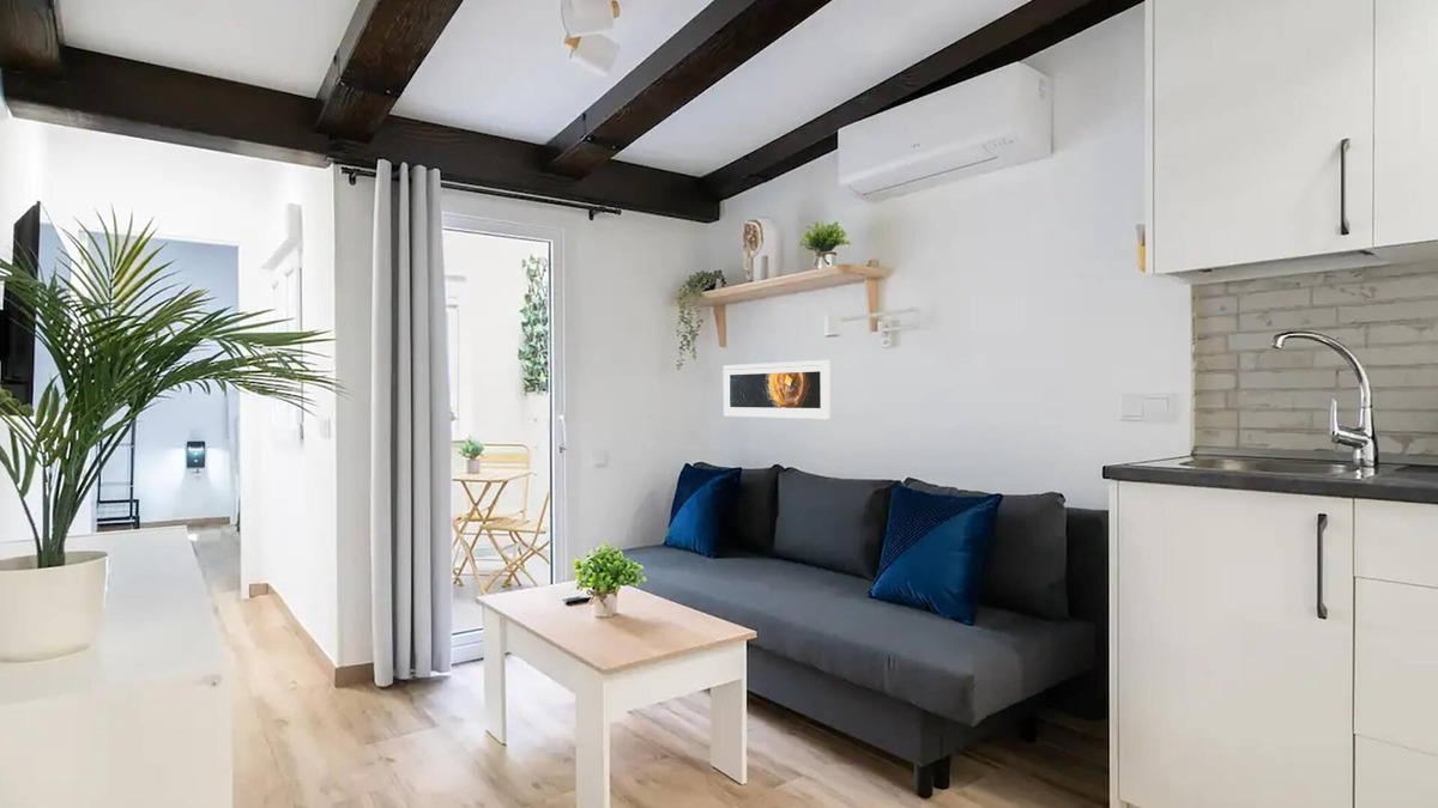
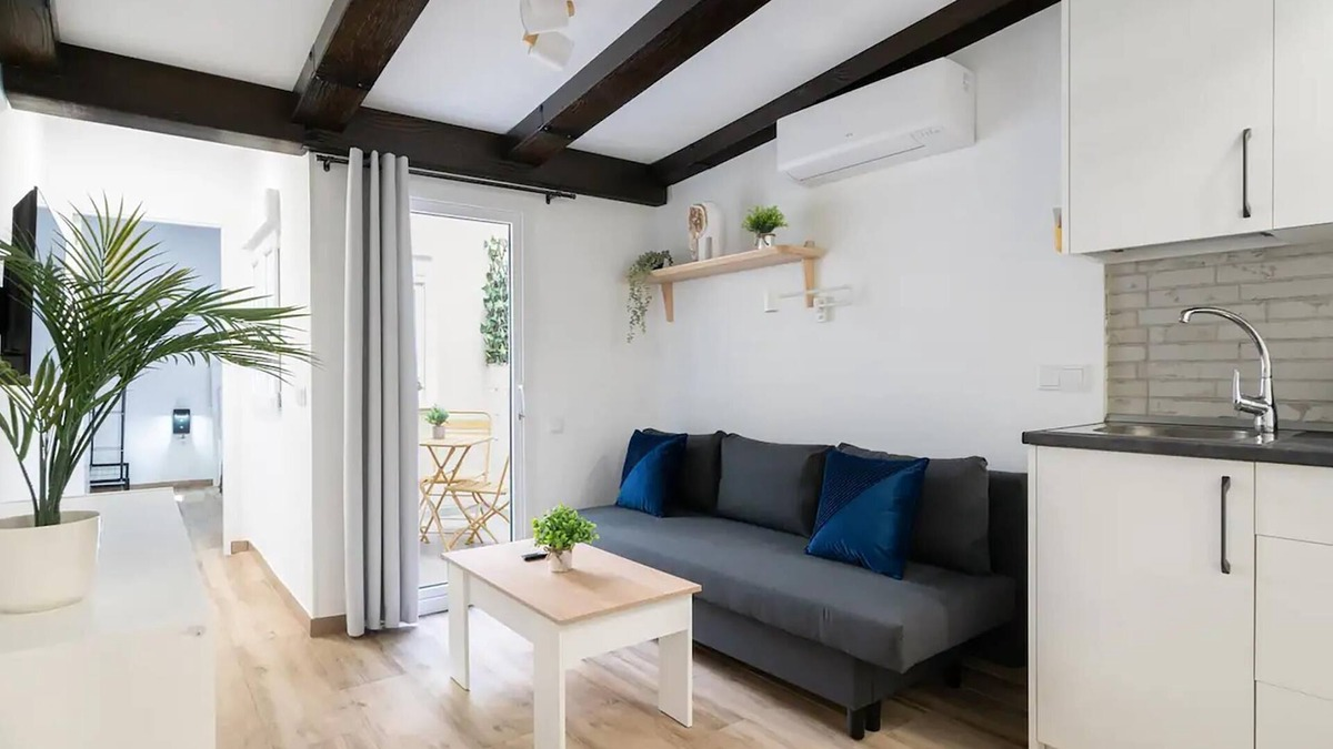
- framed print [723,359,832,420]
